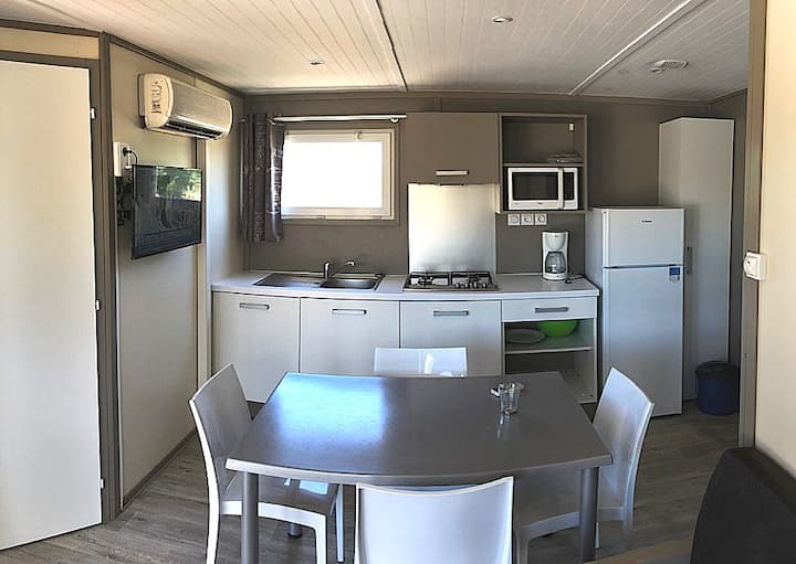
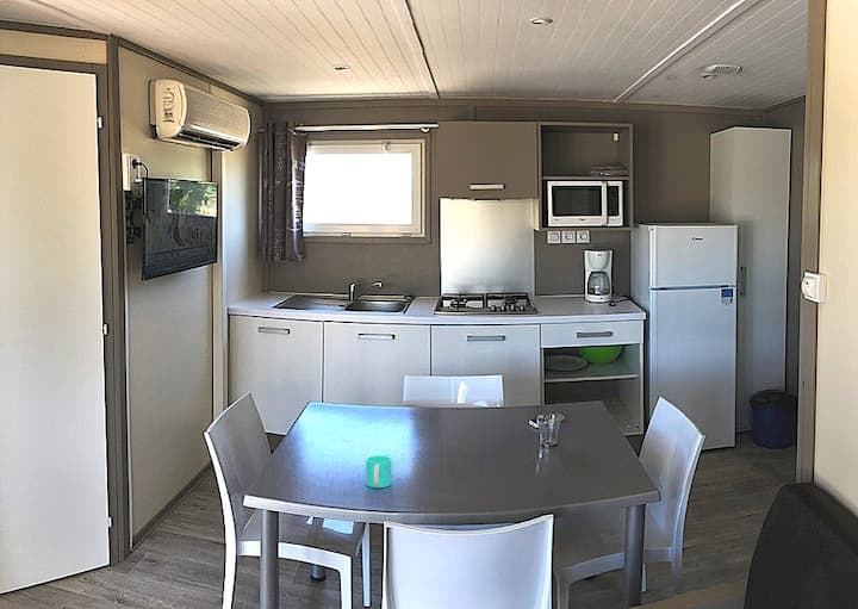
+ cup [365,454,393,489]
